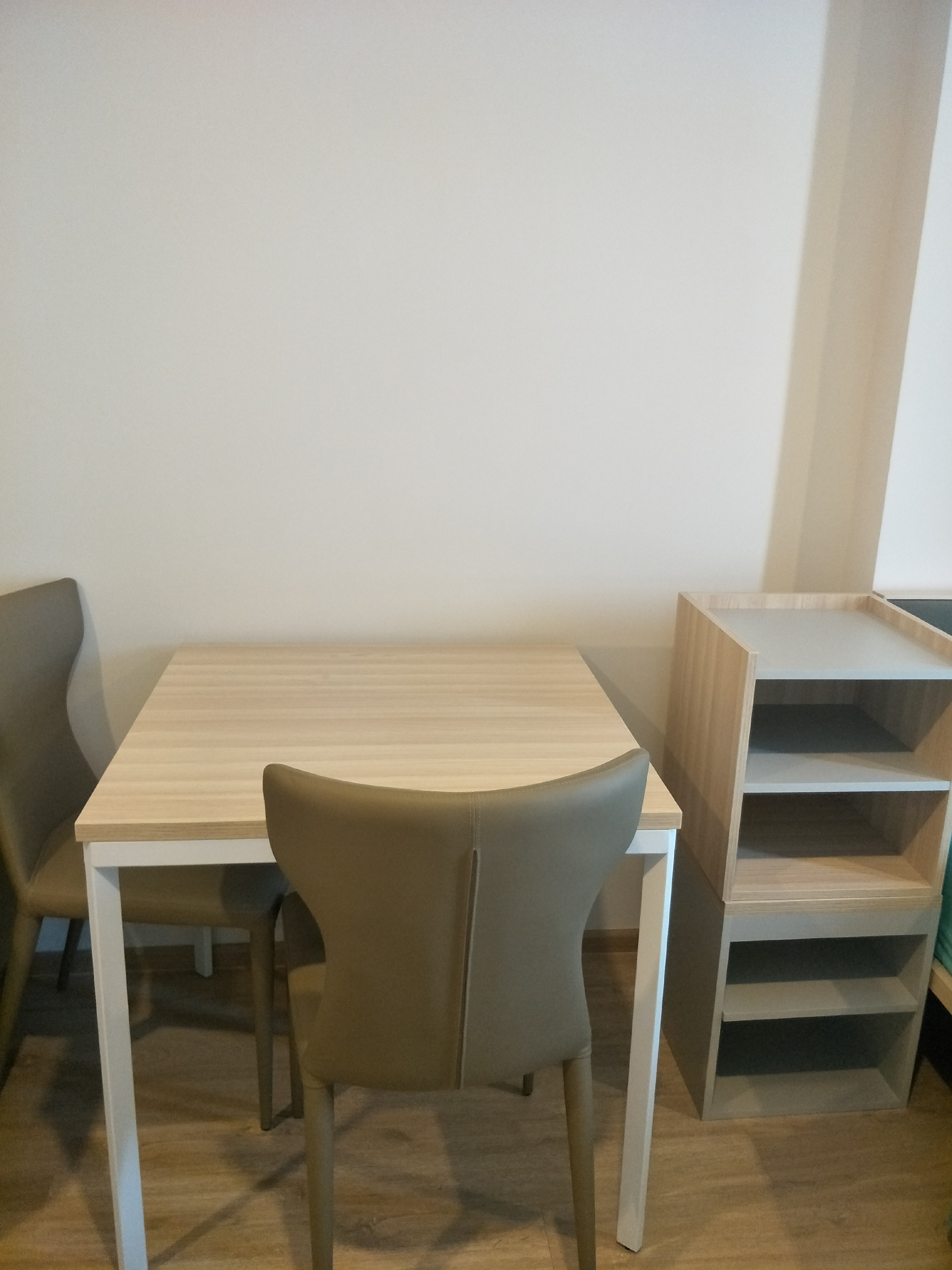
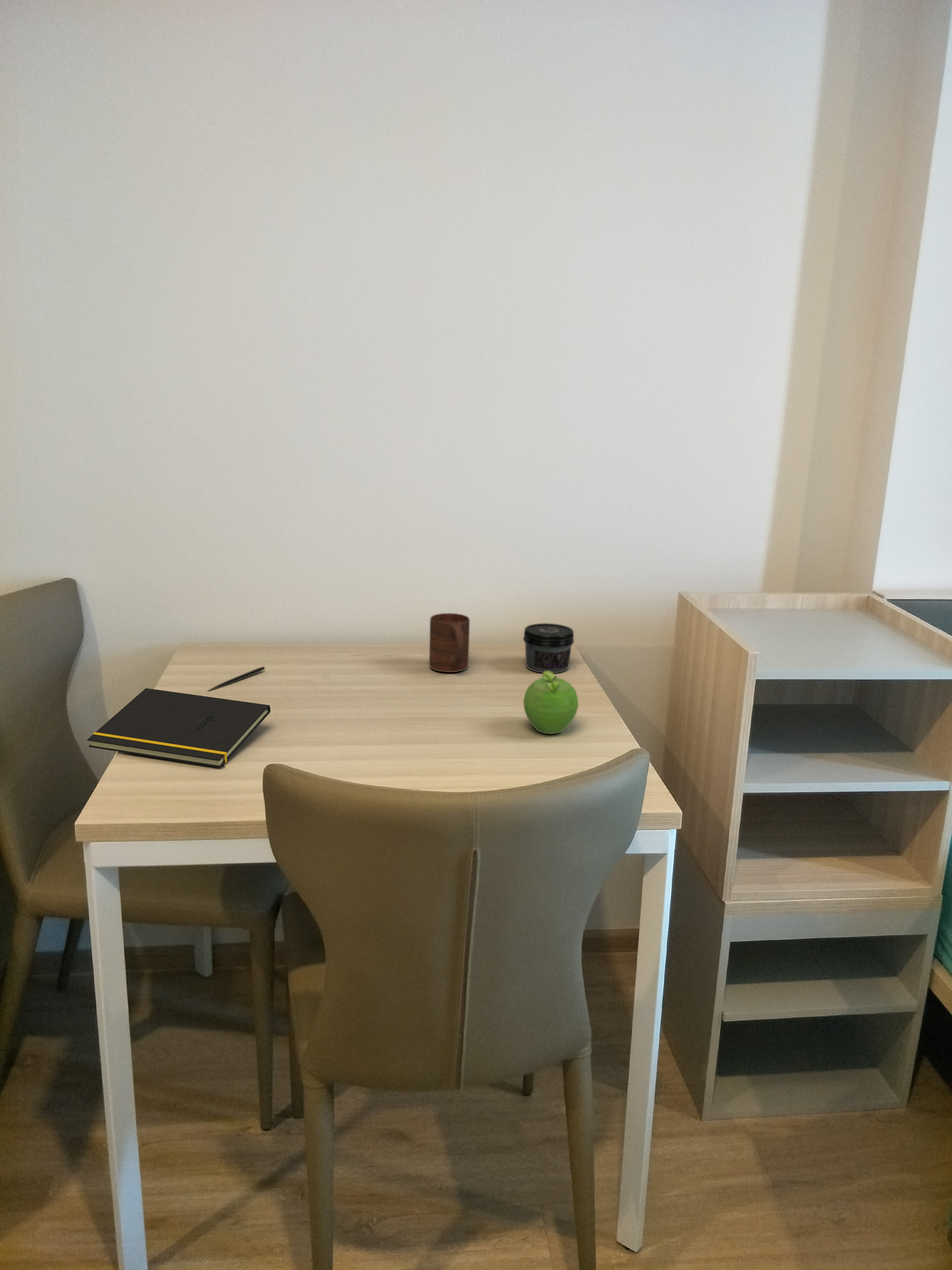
+ pen [207,666,265,691]
+ notepad [87,688,271,768]
+ cup [429,613,470,673]
+ jar [523,623,575,674]
+ fruit [523,671,579,734]
